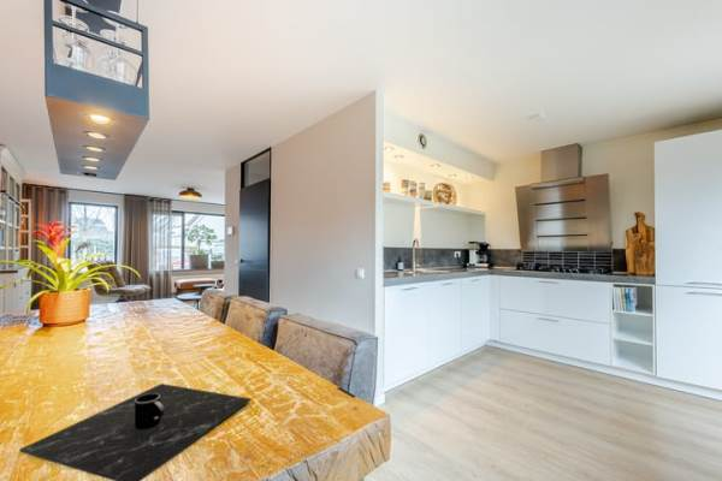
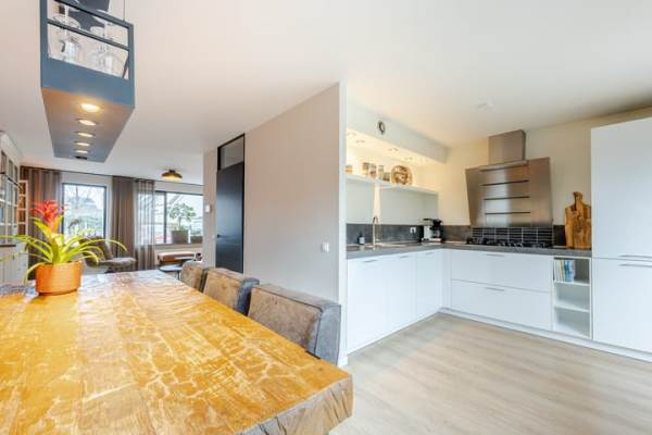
- placemat [18,382,251,481]
